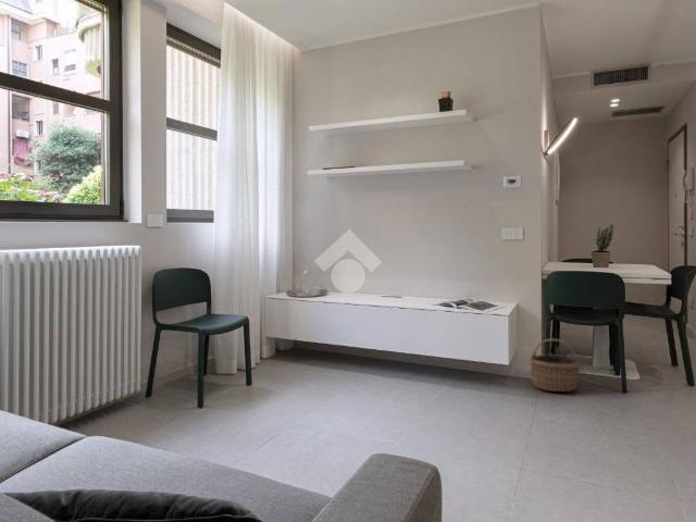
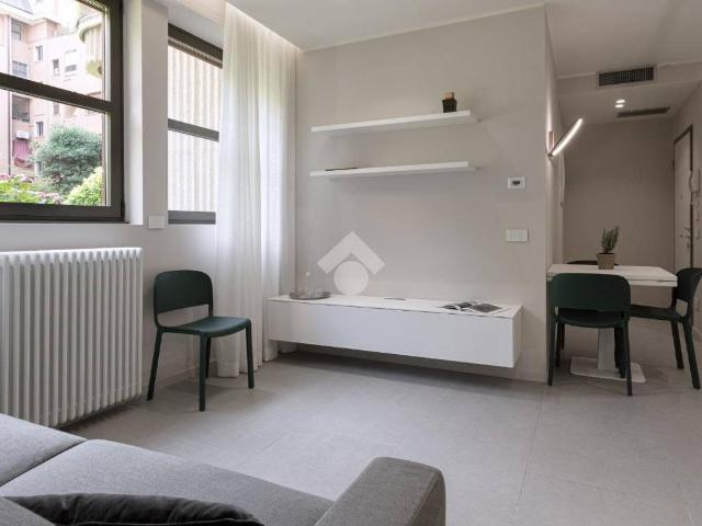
- wicker basket [529,338,582,393]
